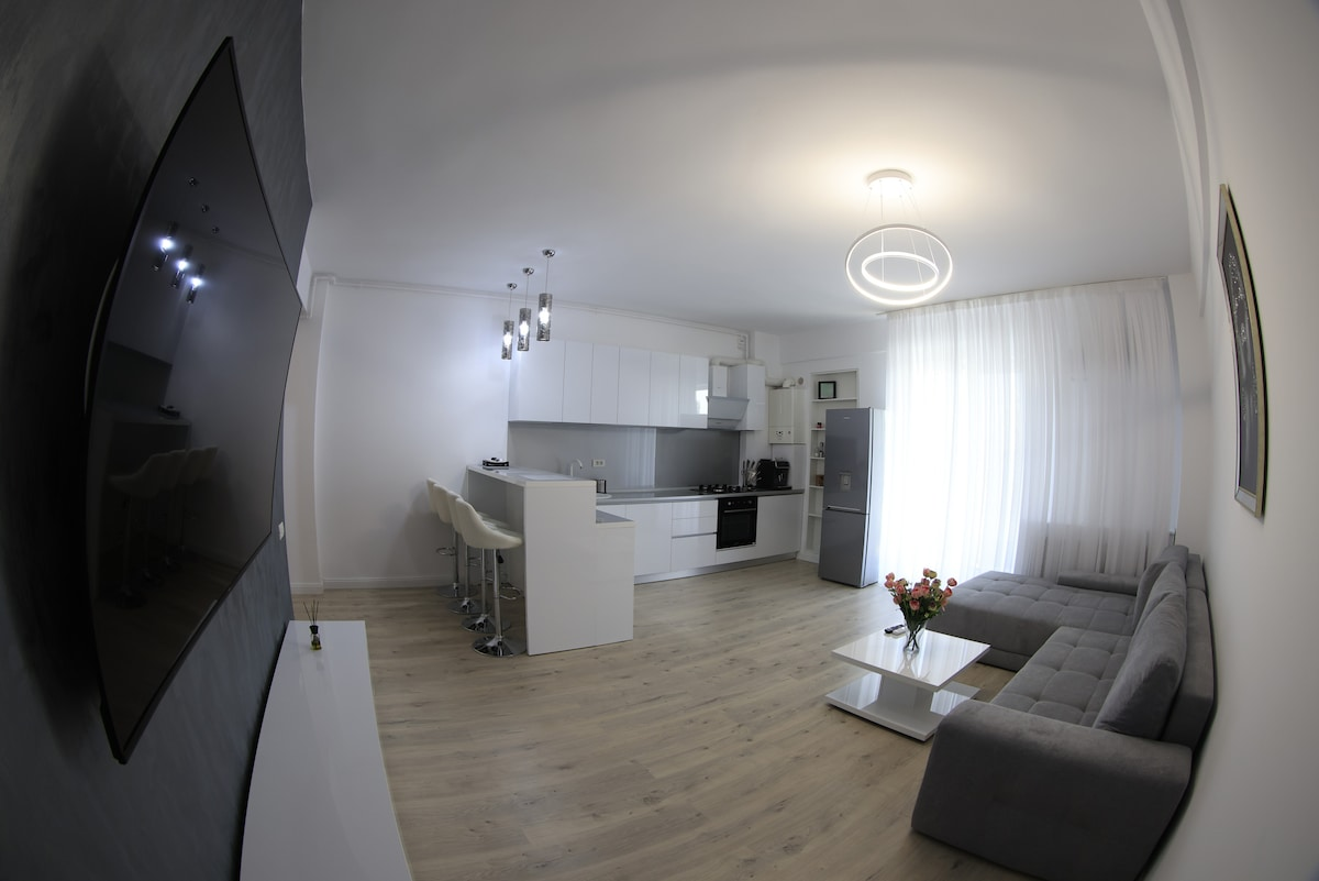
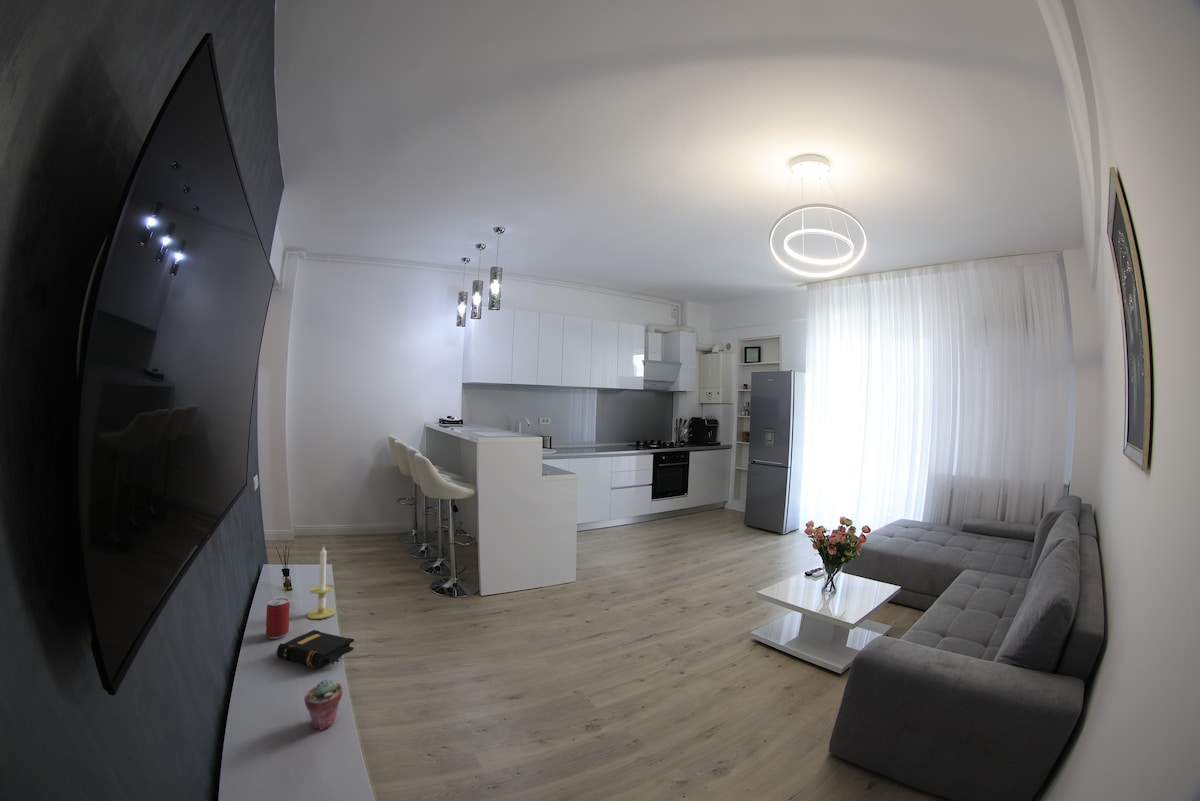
+ beer can [265,597,291,640]
+ candle [306,544,337,620]
+ book [276,629,355,669]
+ potted succulent [303,677,344,731]
